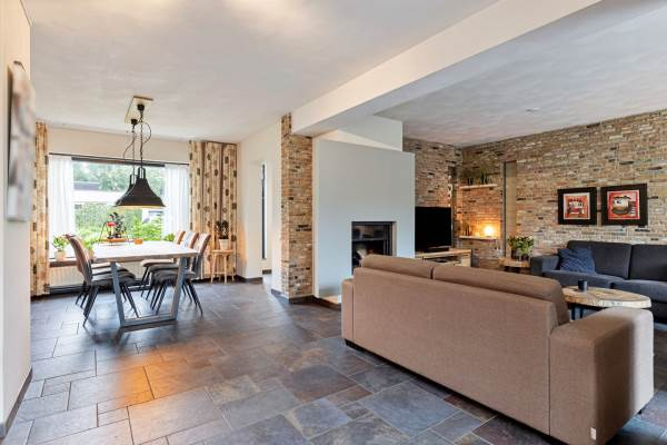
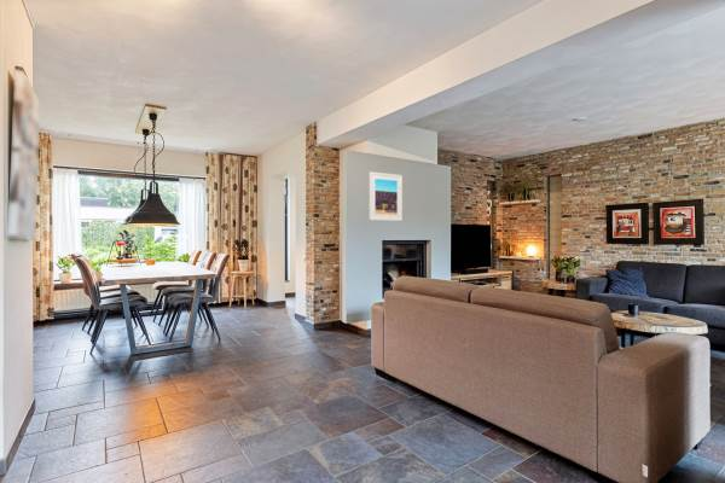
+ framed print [367,170,404,222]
